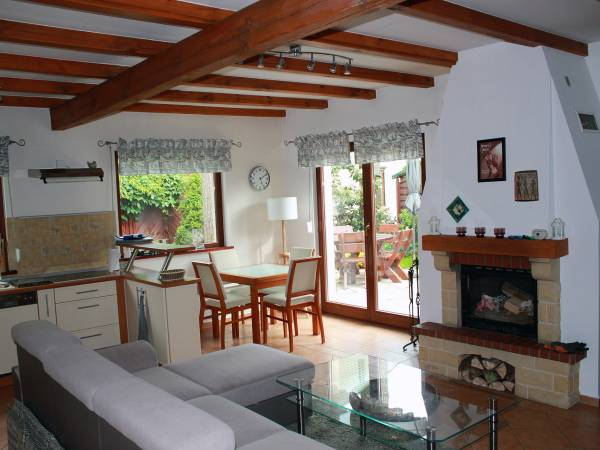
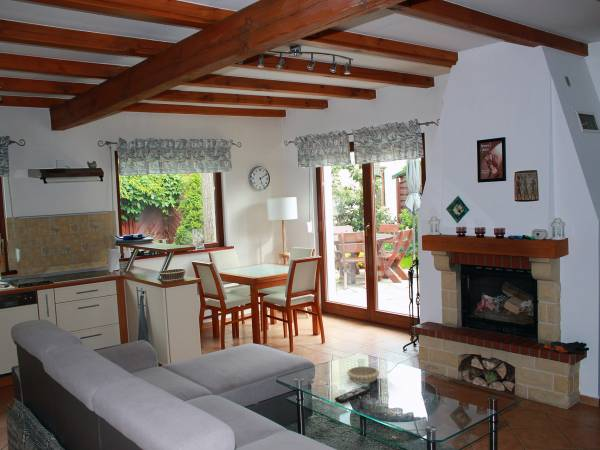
+ decorative bowl [346,365,380,384]
+ remote control [334,385,372,404]
